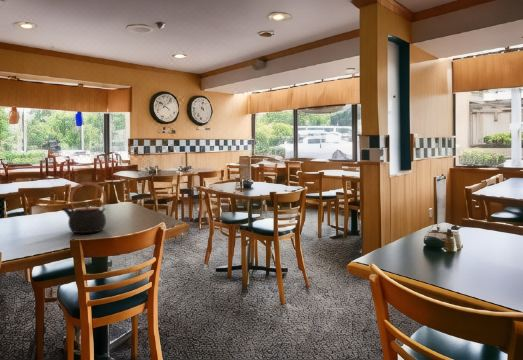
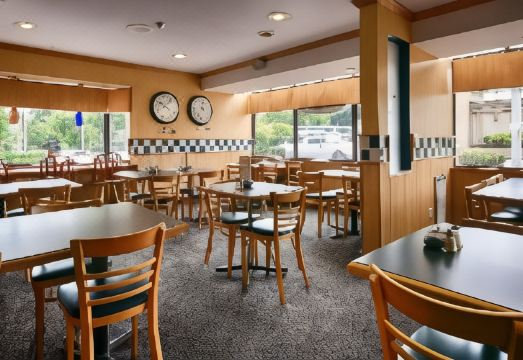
- teapot [60,181,107,234]
